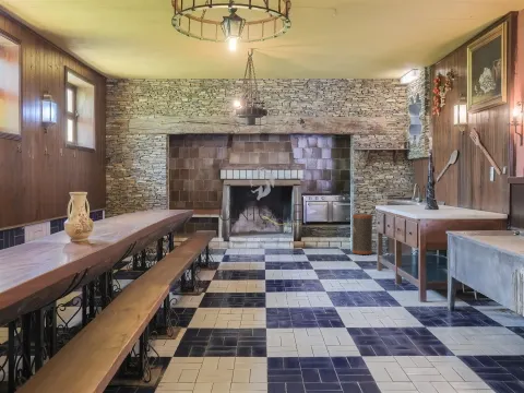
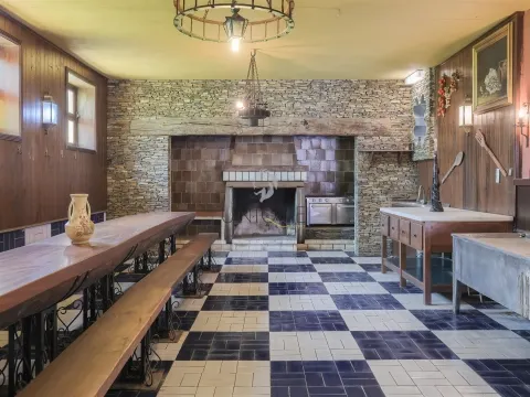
- trash can [352,213,373,255]
